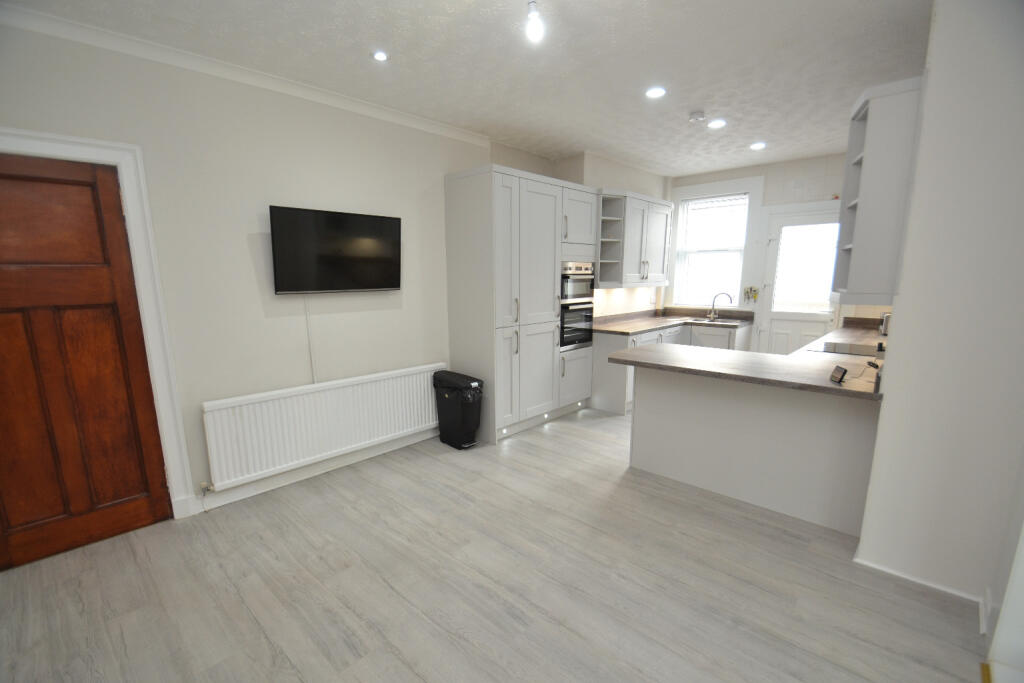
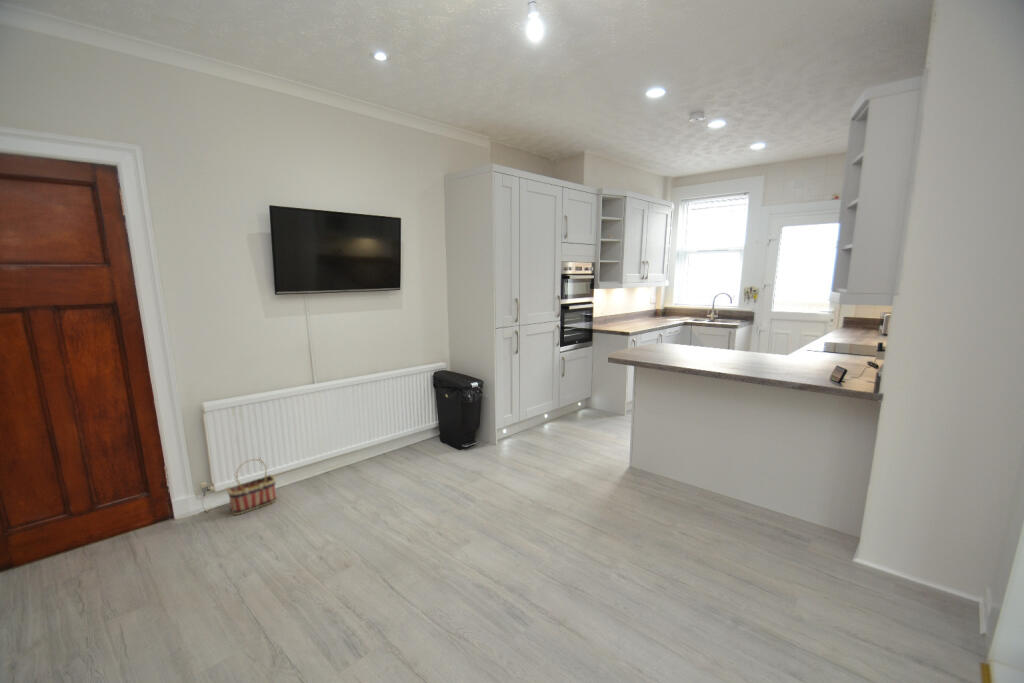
+ basket [226,458,278,516]
